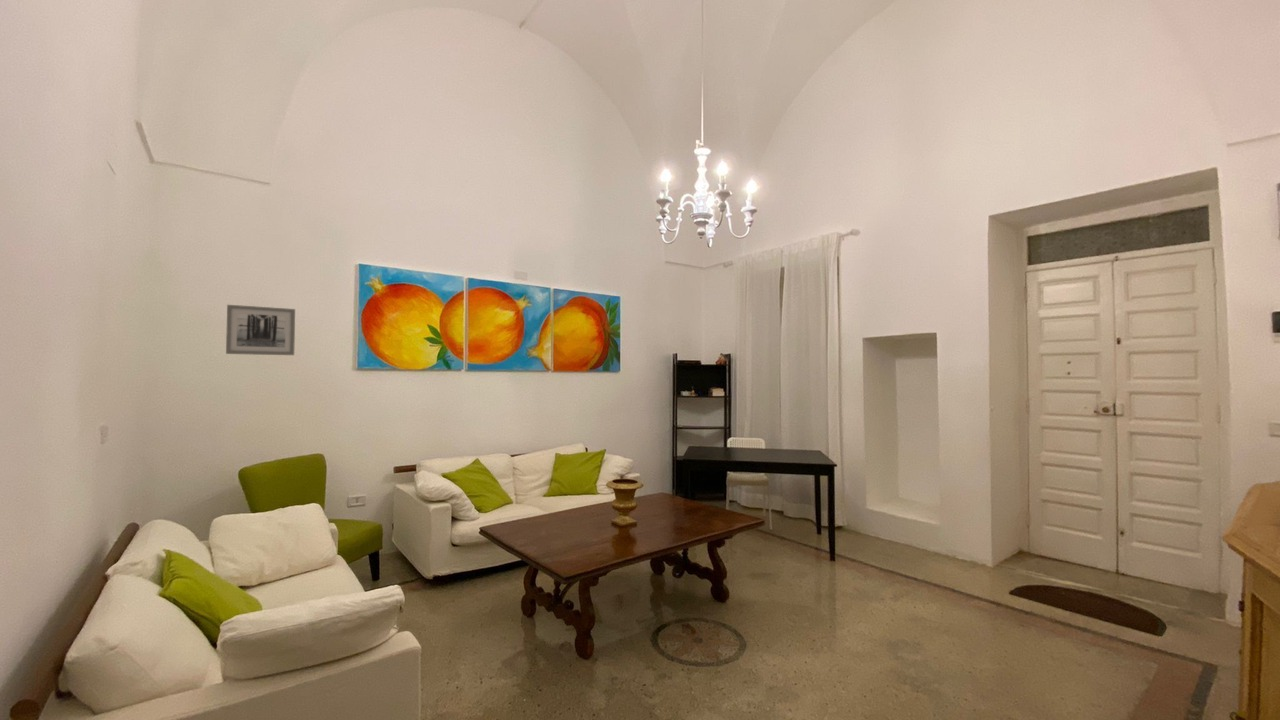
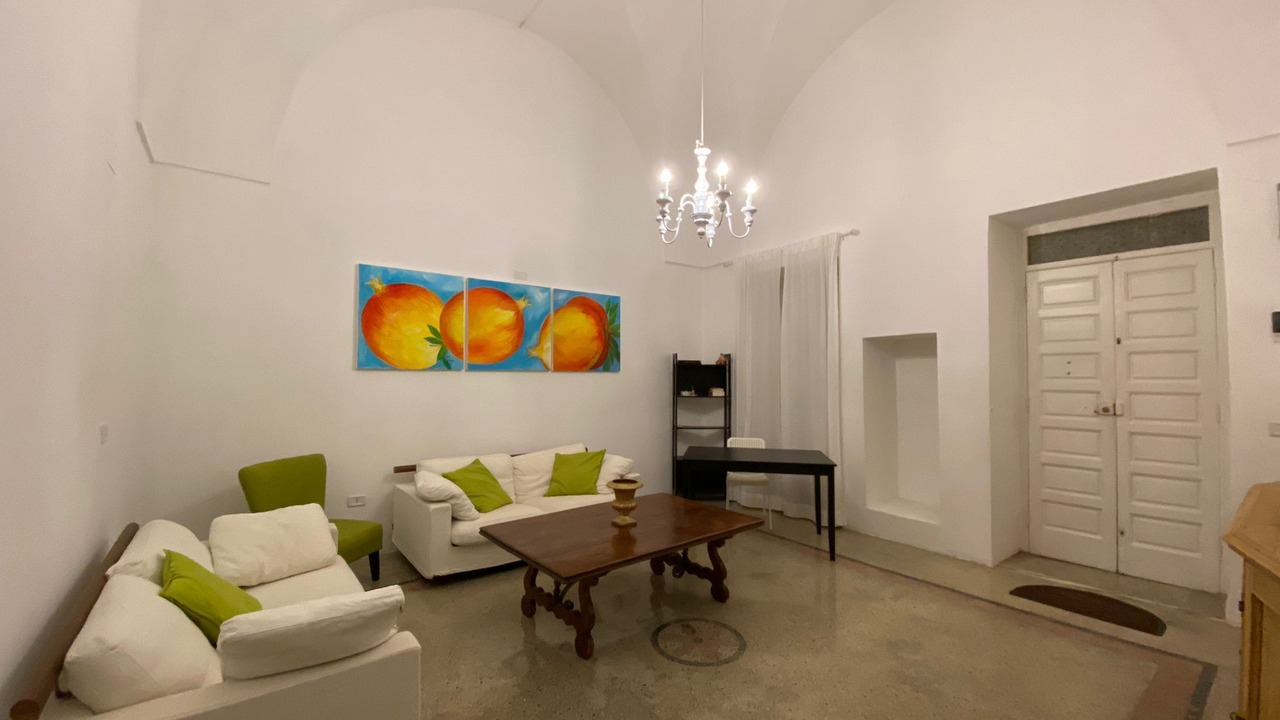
- wall art [225,304,296,356]
